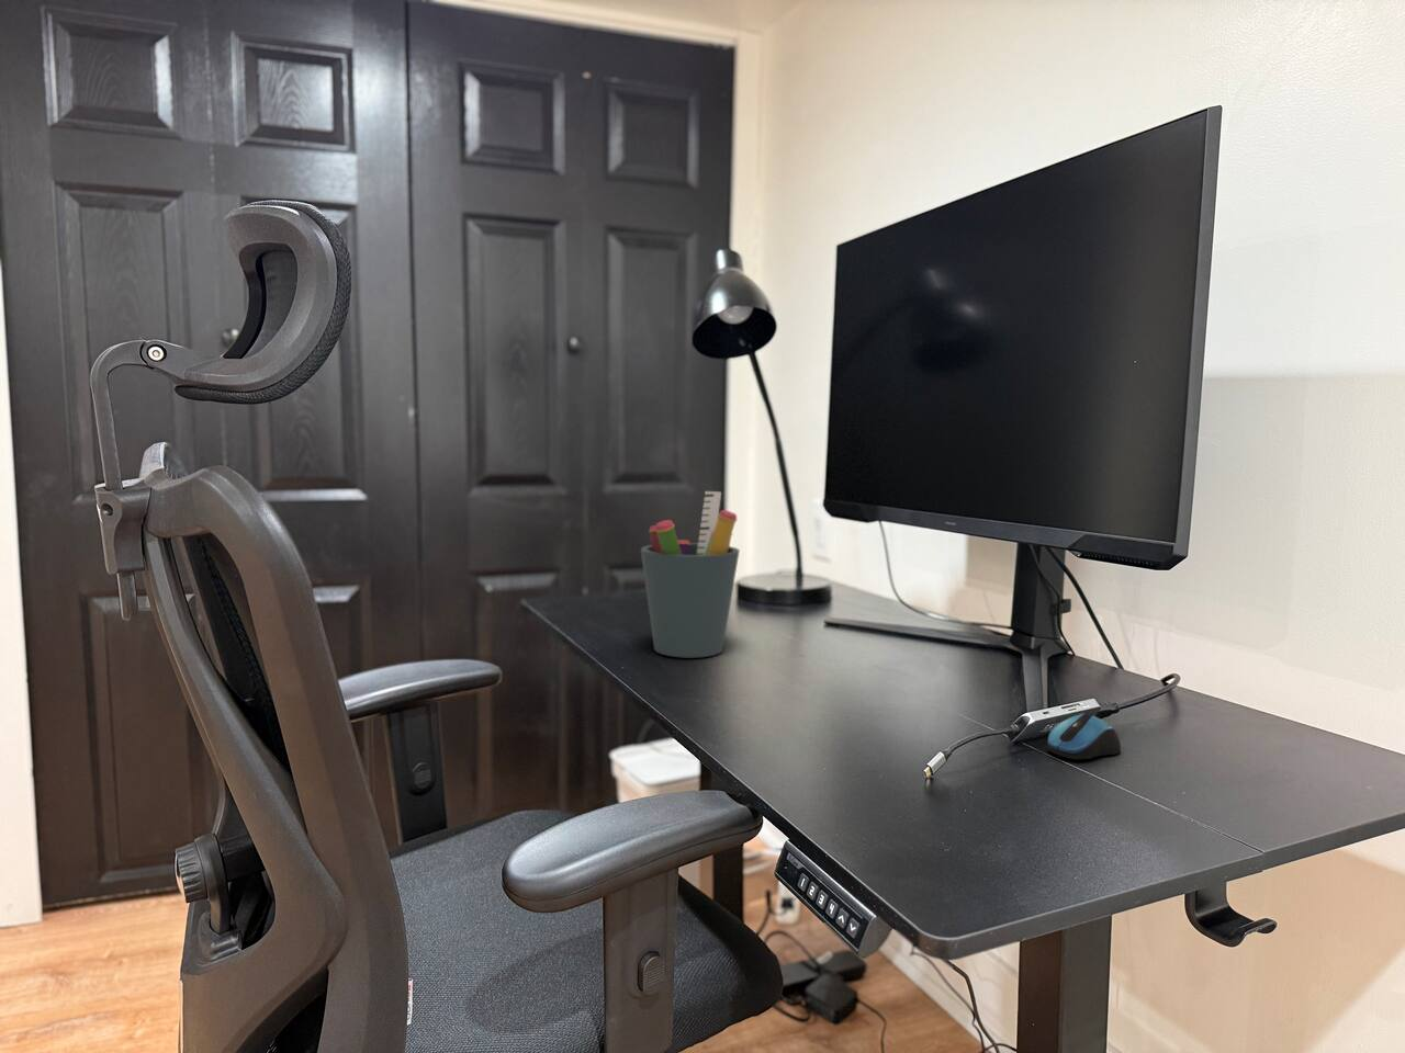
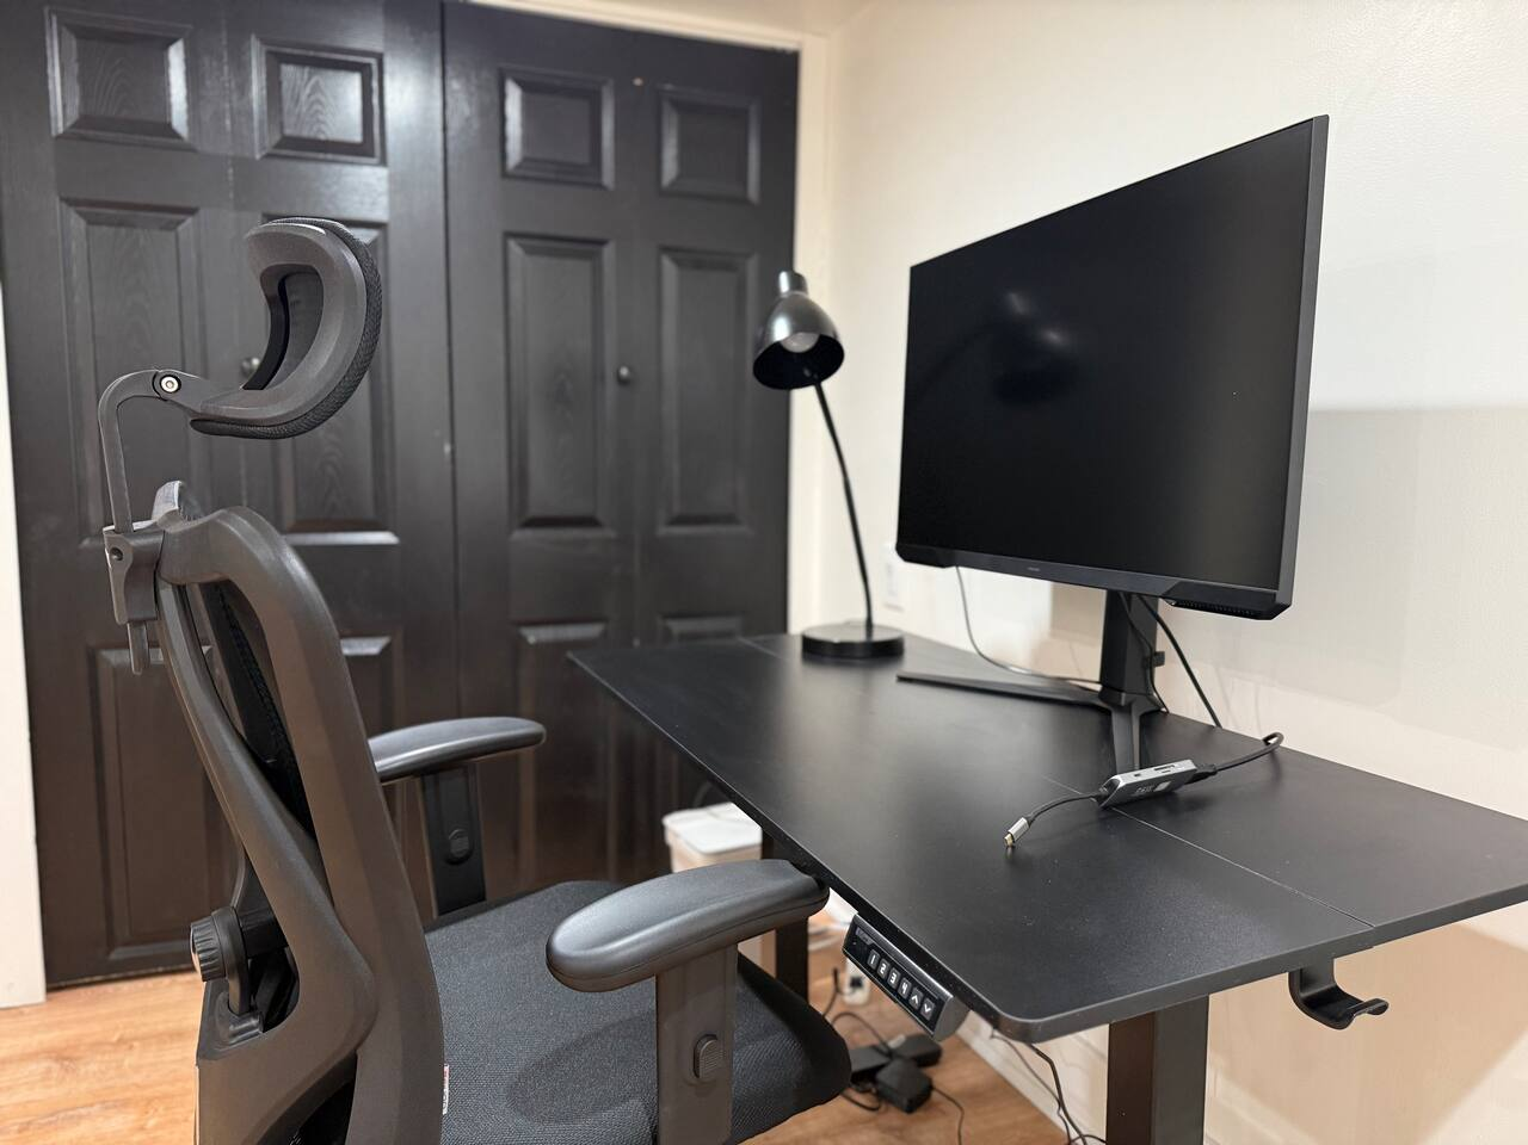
- pen holder [639,490,741,659]
- computer mouse [1048,712,1122,760]
